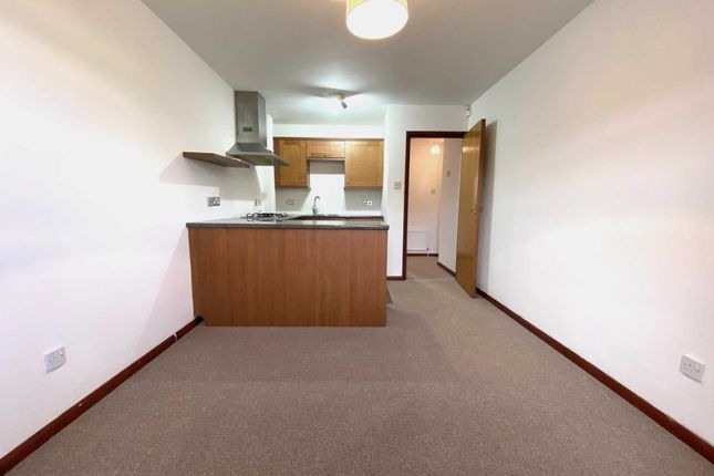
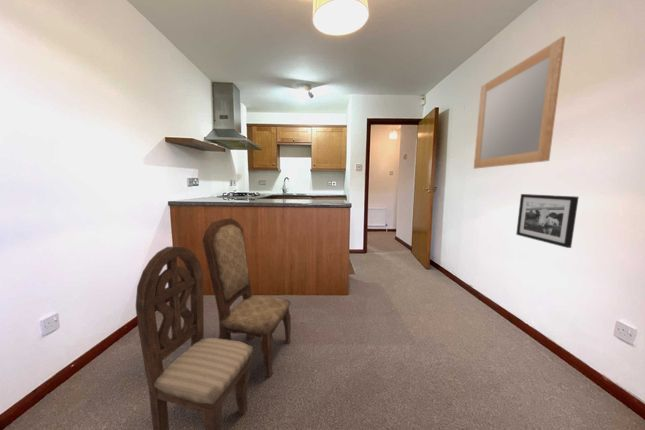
+ dining chair [135,217,292,430]
+ home mirror [473,36,566,170]
+ picture frame [515,193,580,249]
